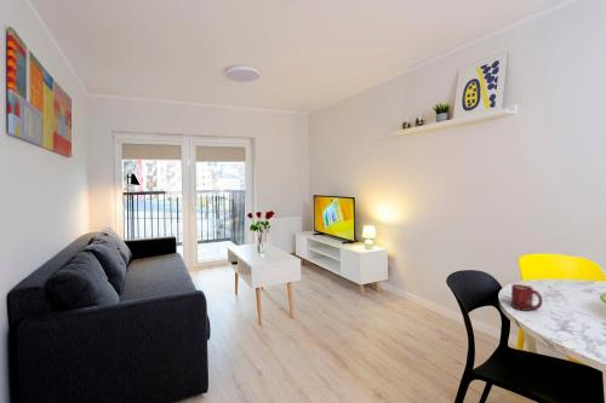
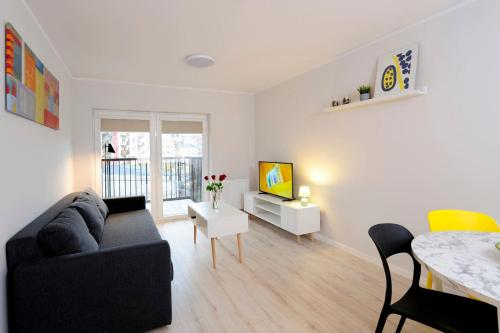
- cup [510,283,544,312]
